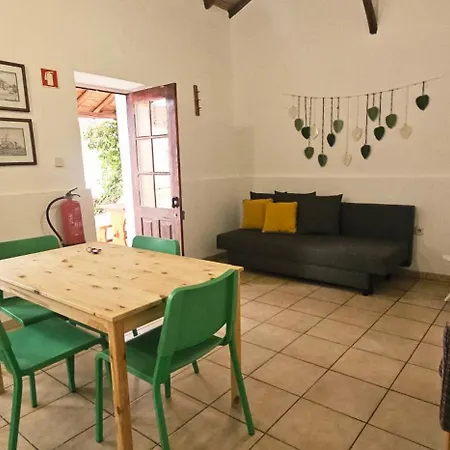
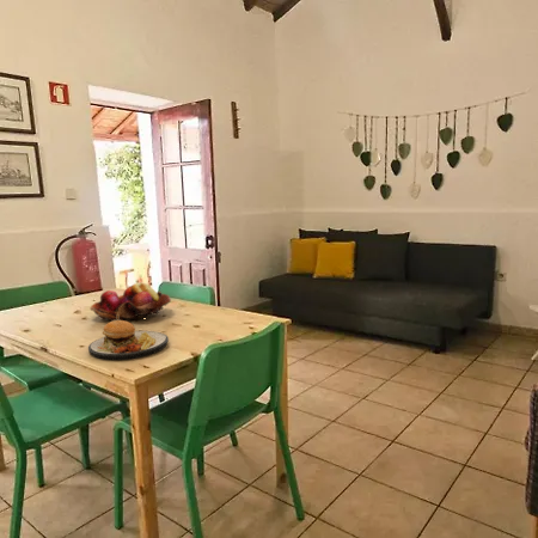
+ plate [87,314,170,361]
+ fruit basket [88,282,172,322]
